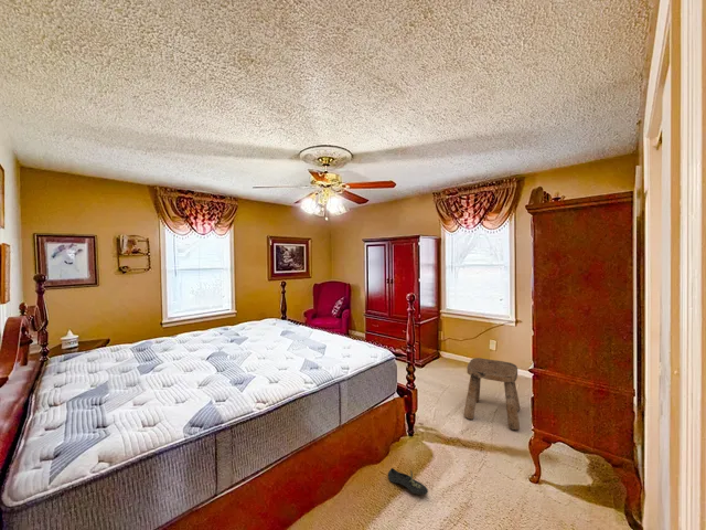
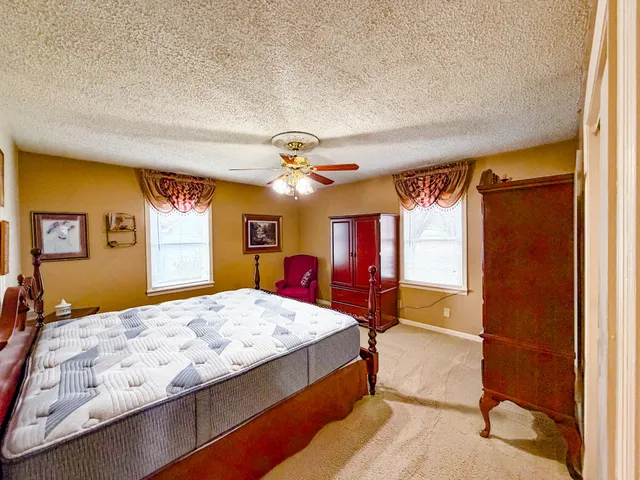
- stool [463,357,522,431]
- shoe [387,467,429,496]
